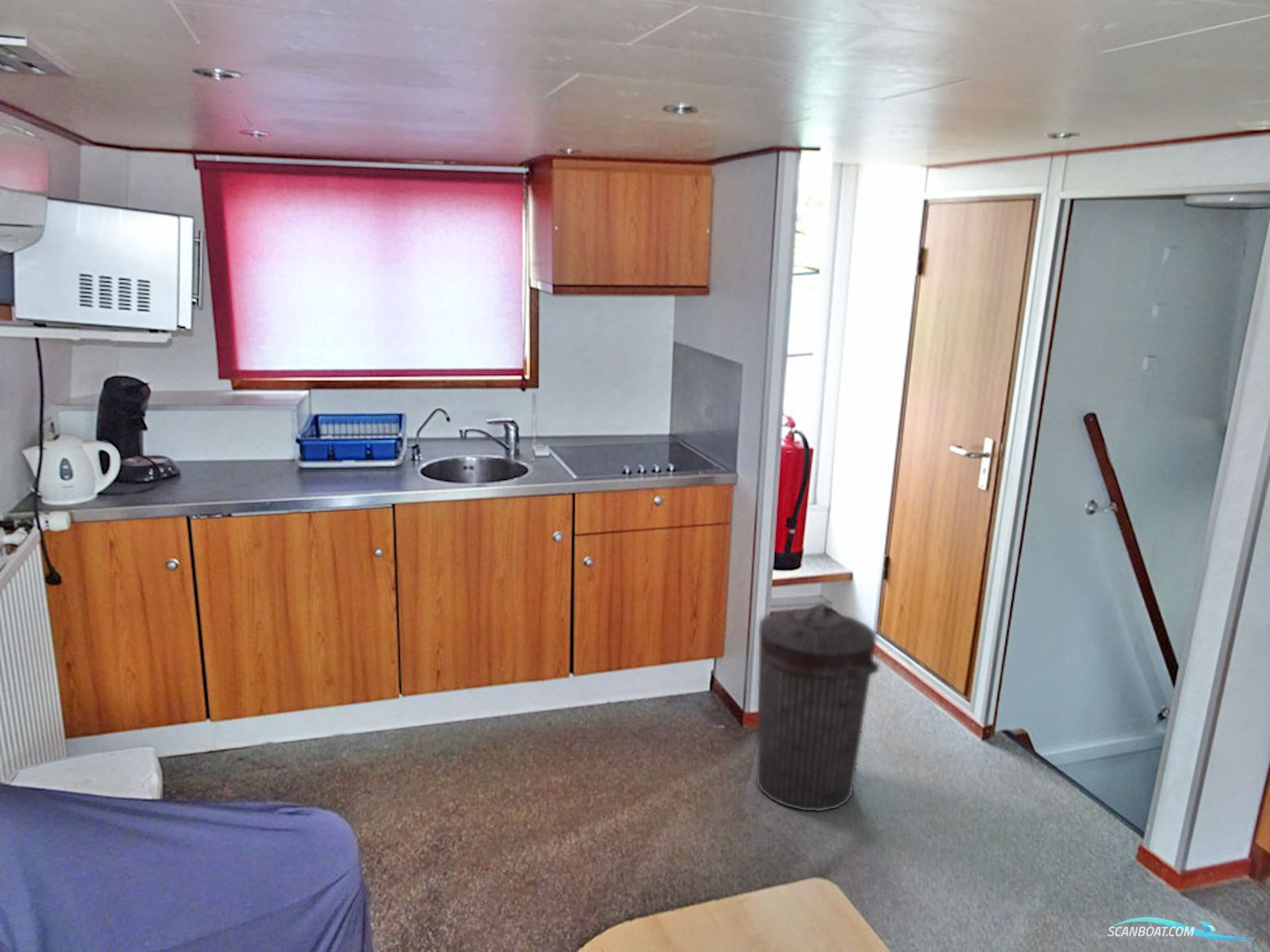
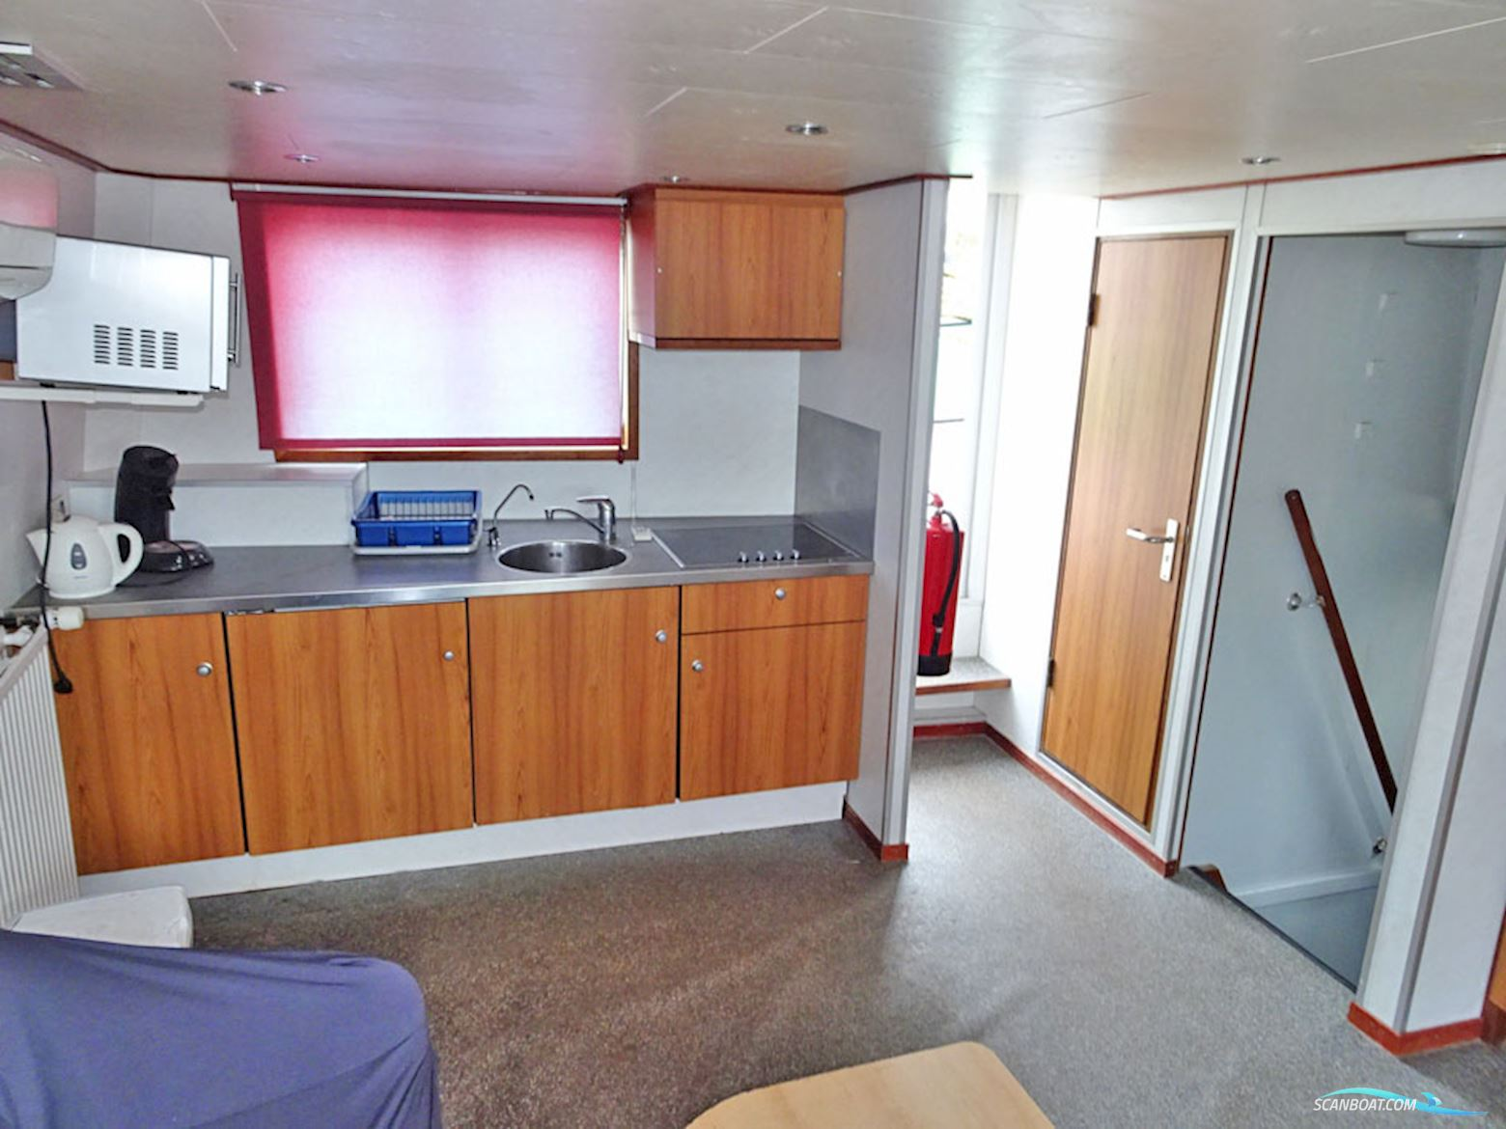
- trash can [755,603,880,812]
